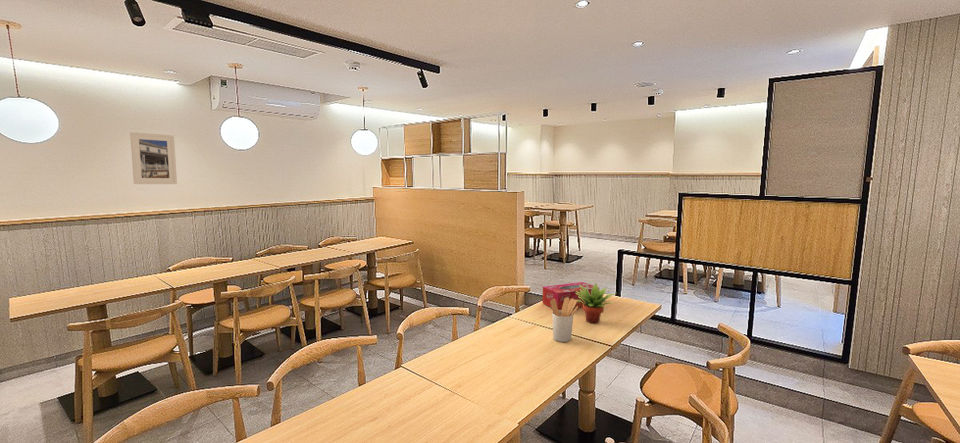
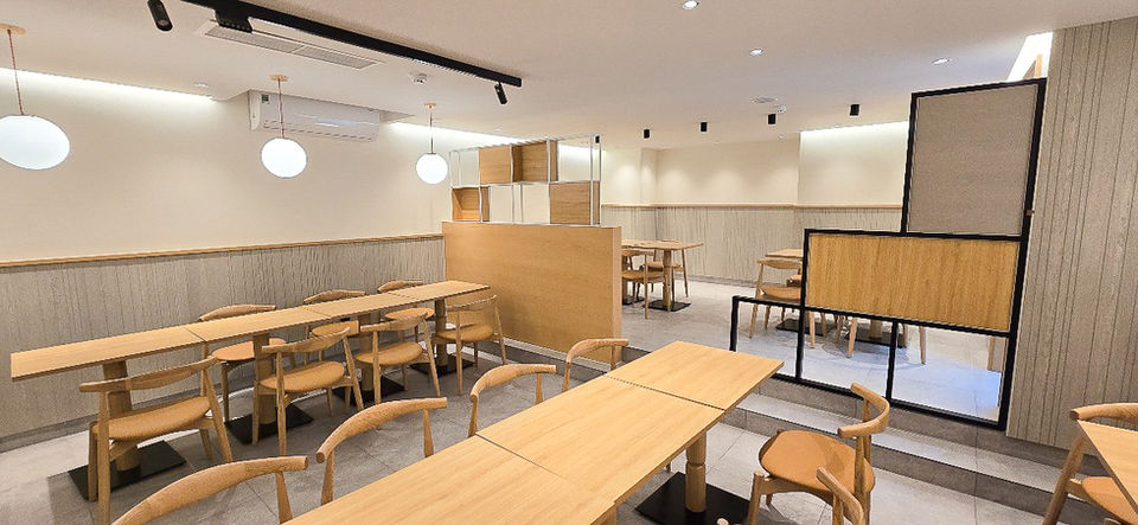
- utensil holder [550,297,578,343]
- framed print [129,131,178,185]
- succulent plant [576,282,617,324]
- tissue box [541,281,600,310]
